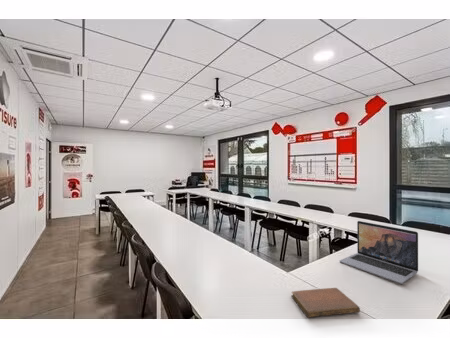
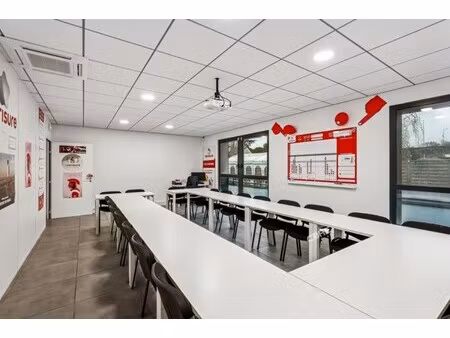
- laptop [339,220,419,285]
- notebook [290,287,361,319]
